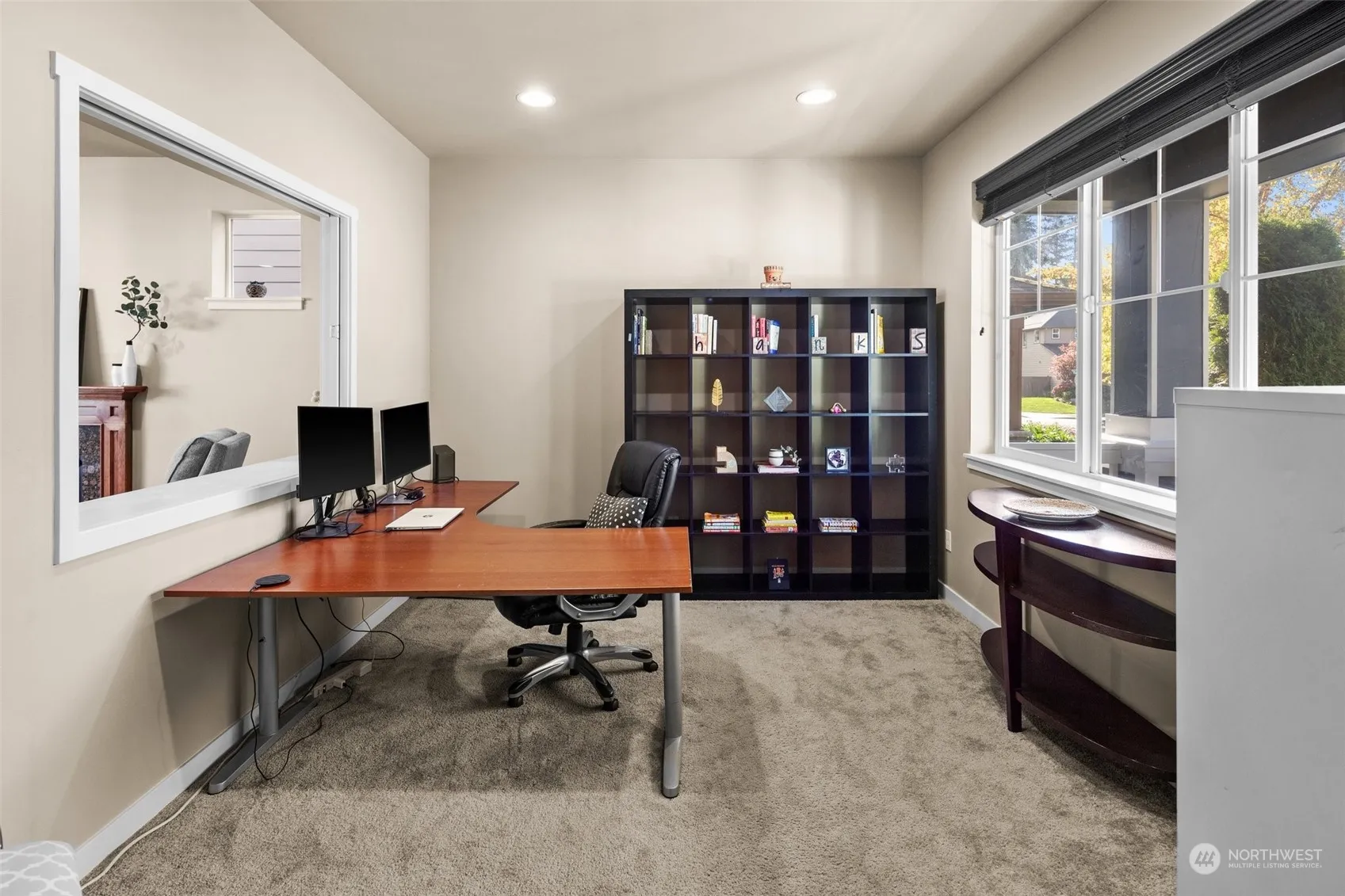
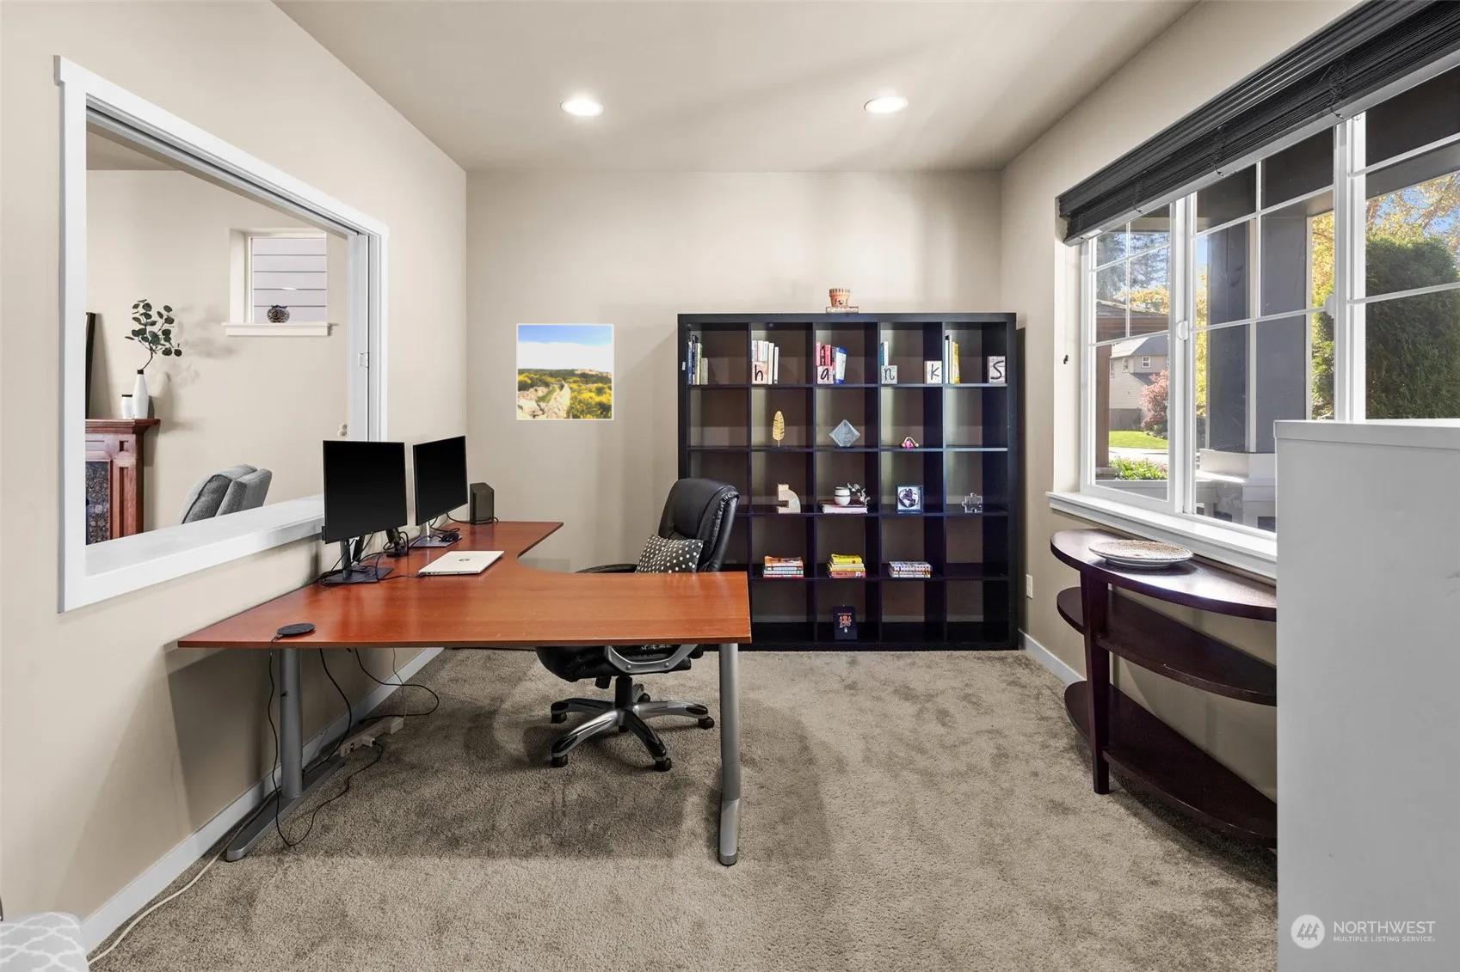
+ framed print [516,323,615,421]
